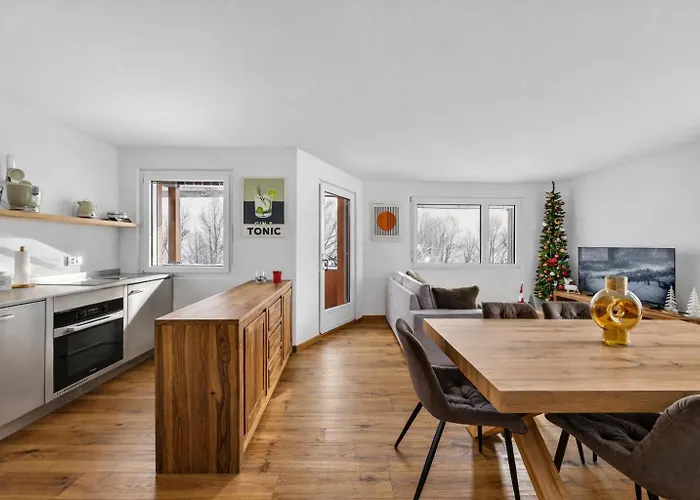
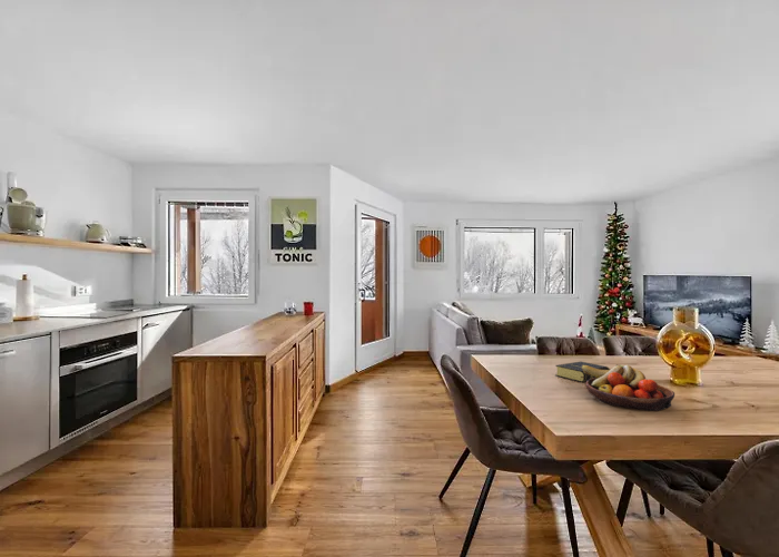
+ book [554,361,611,383]
+ fruit bowl [581,363,676,412]
